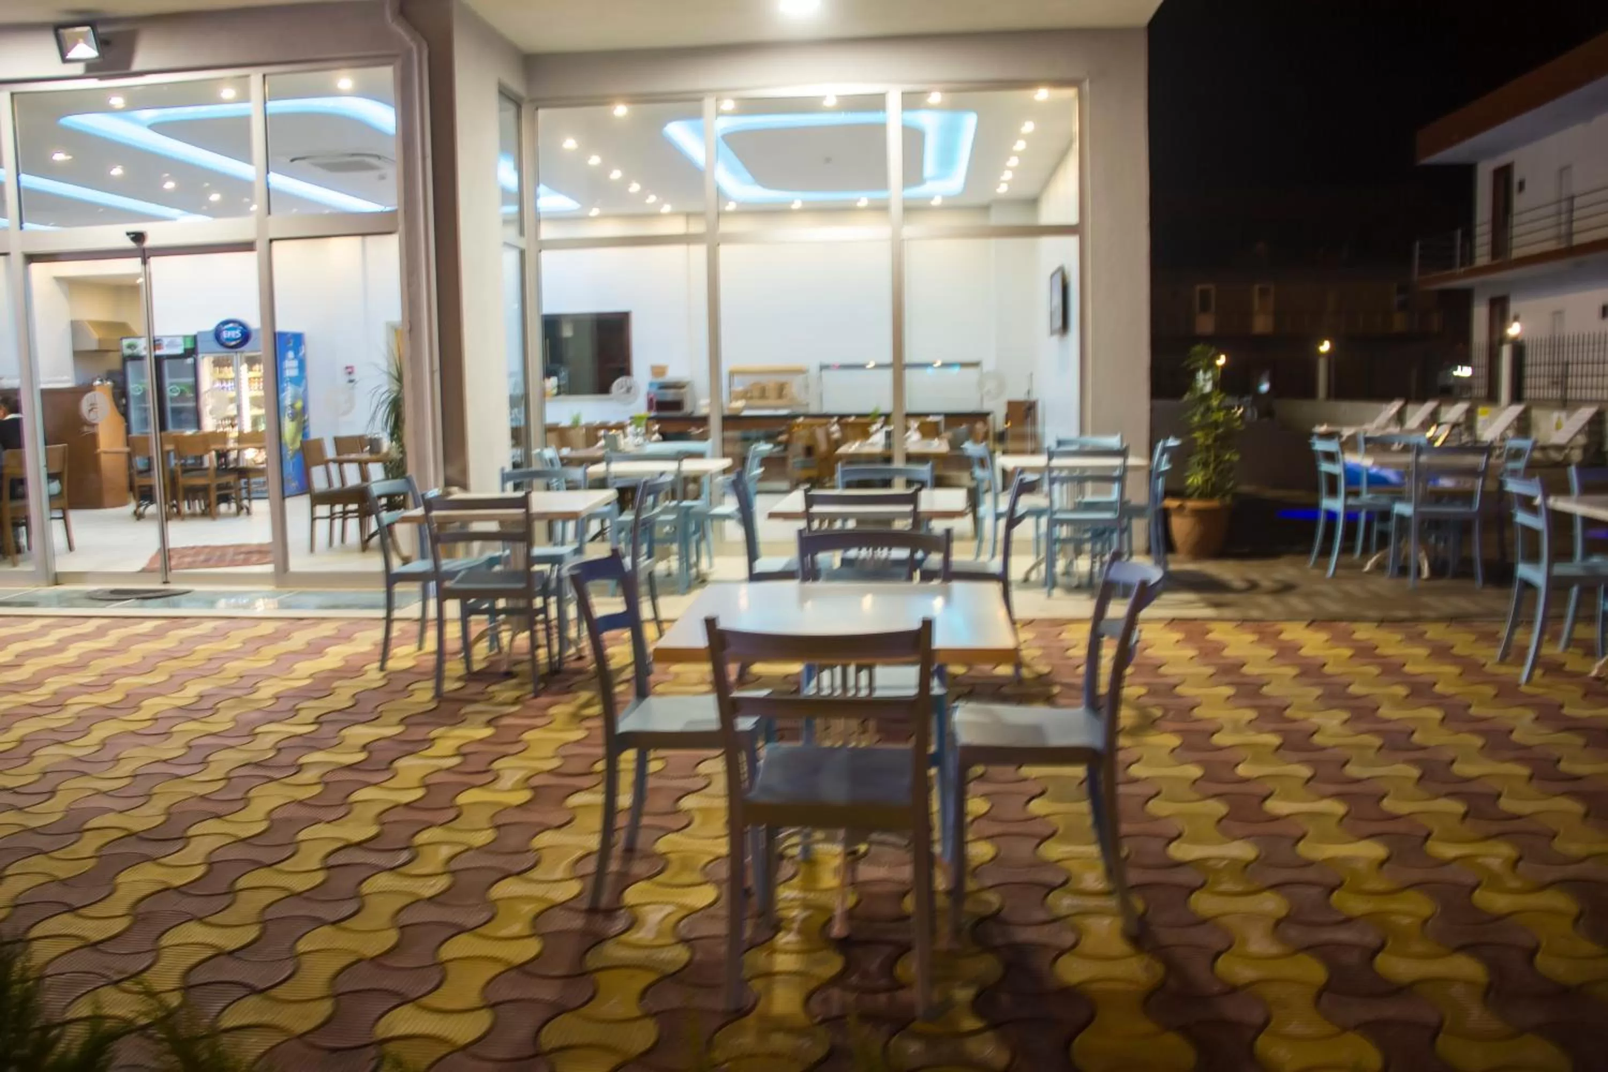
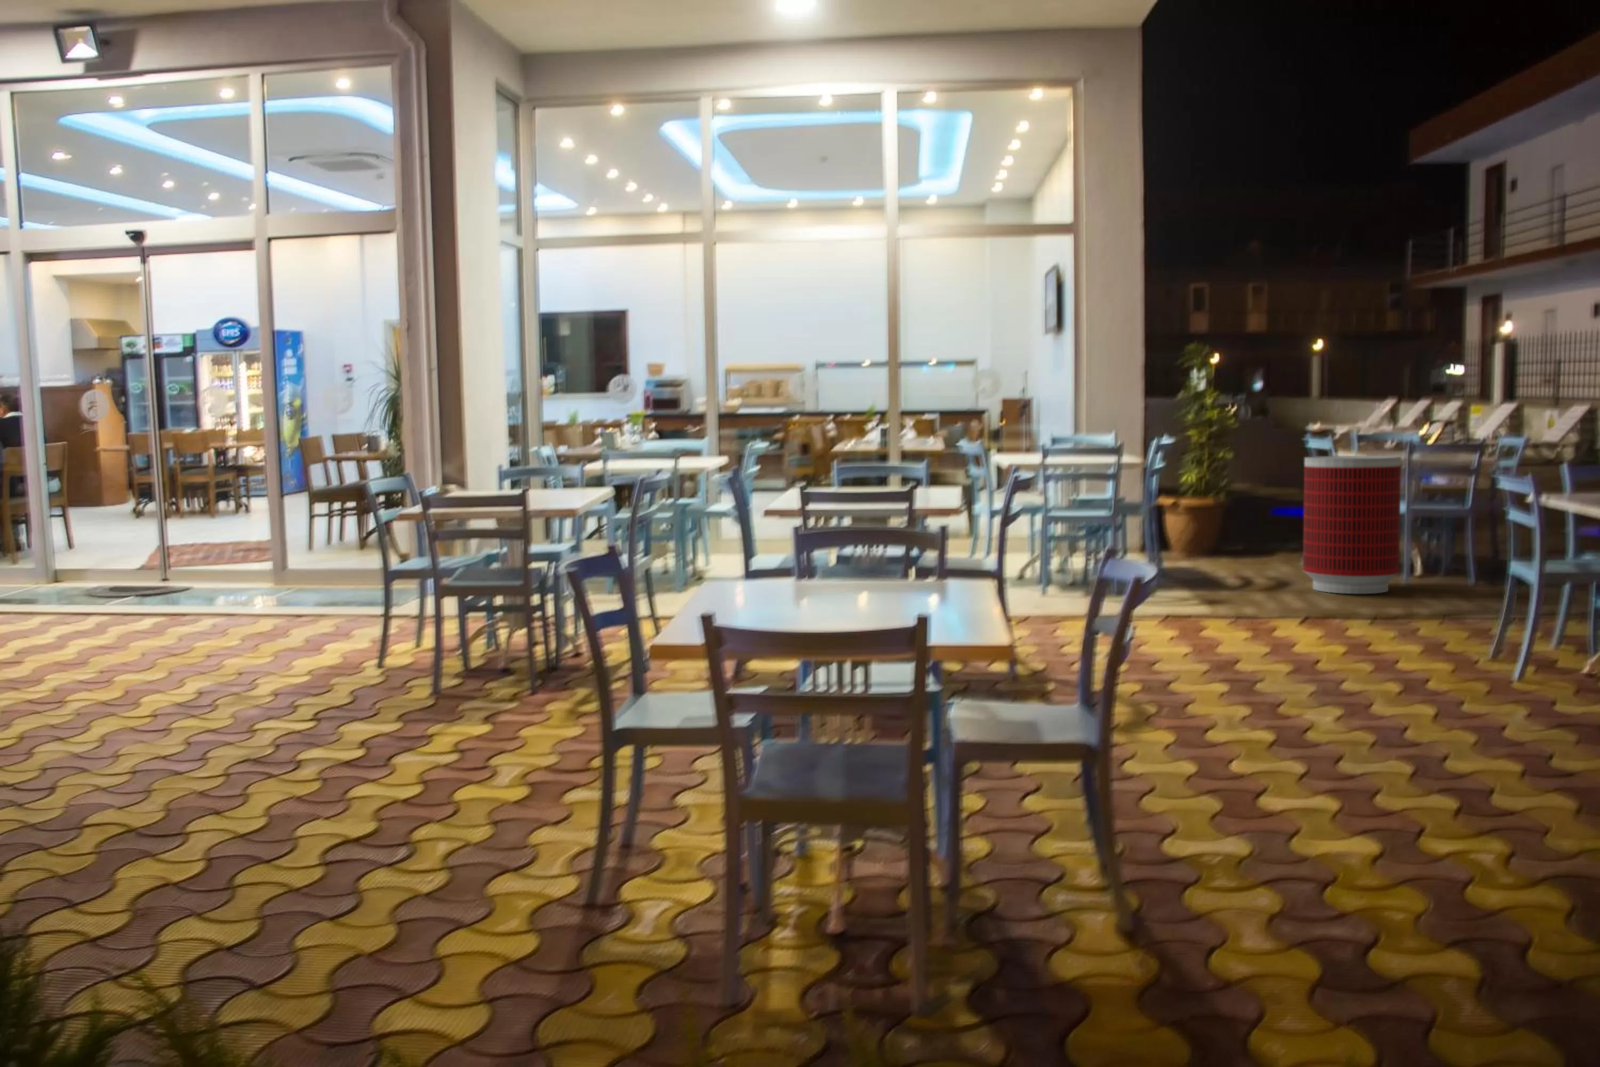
+ trash can [1302,455,1401,594]
